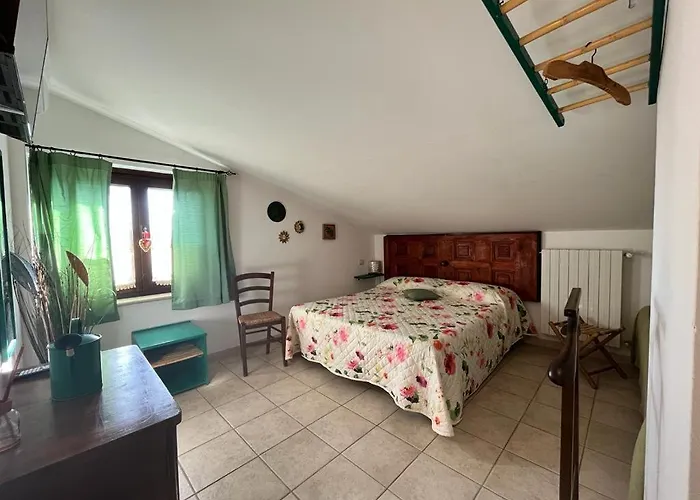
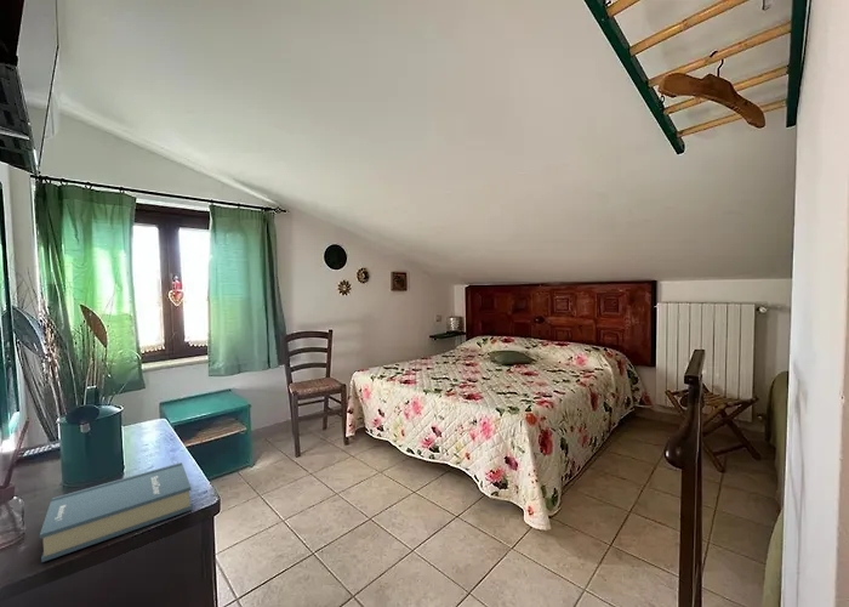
+ hardback book [39,461,193,563]
